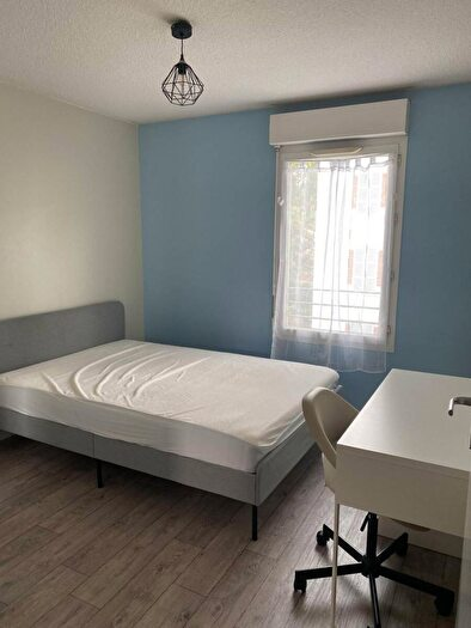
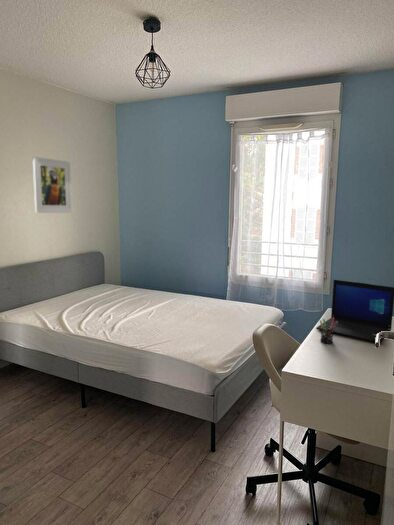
+ laptop [315,279,394,344]
+ pen holder [319,317,338,345]
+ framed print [32,156,73,214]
